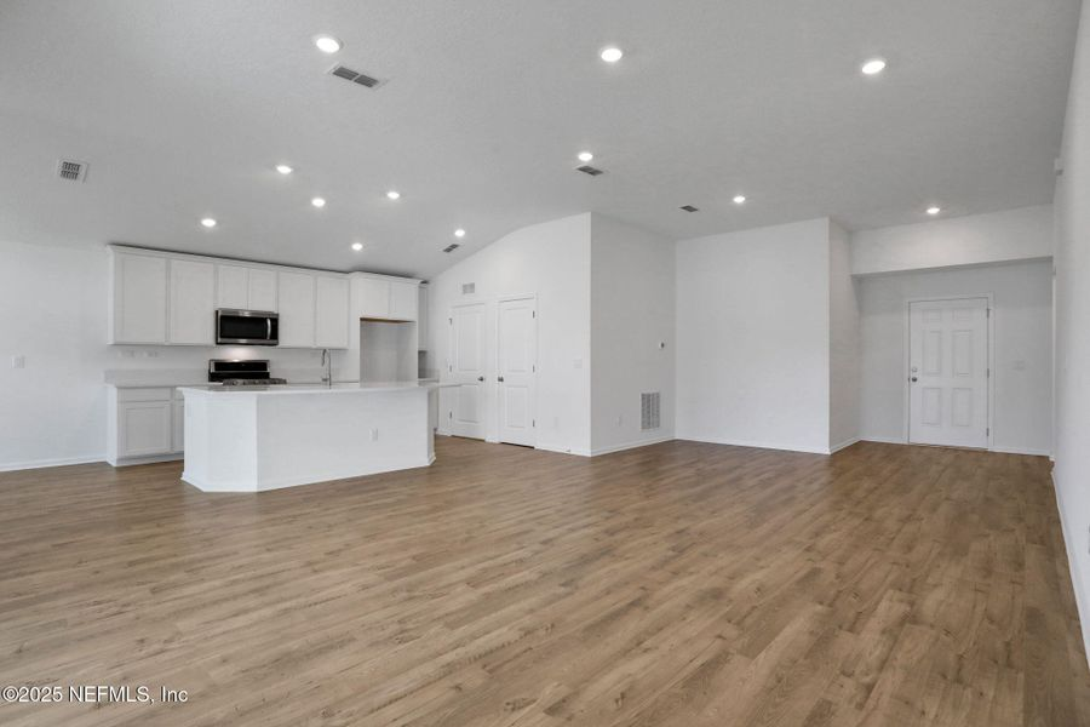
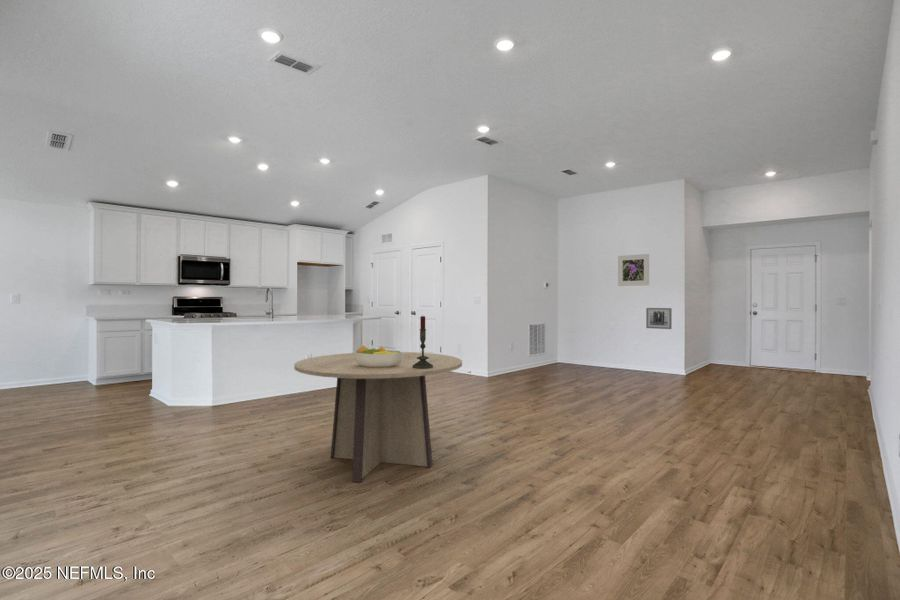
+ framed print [617,253,650,287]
+ candle [412,315,433,369]
+ fruit bowl [353,345,403,368]
+ wall art [645,307,673,330]
+ dining table [293,351,463,483]
